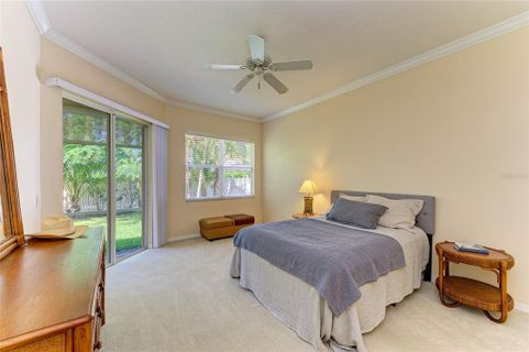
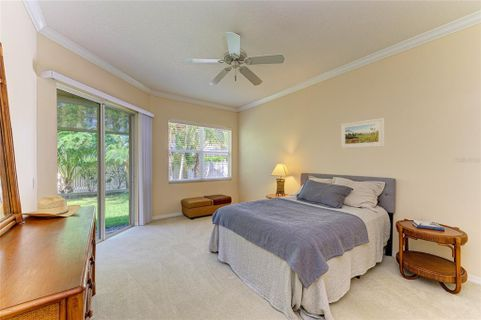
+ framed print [340,117,385,149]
